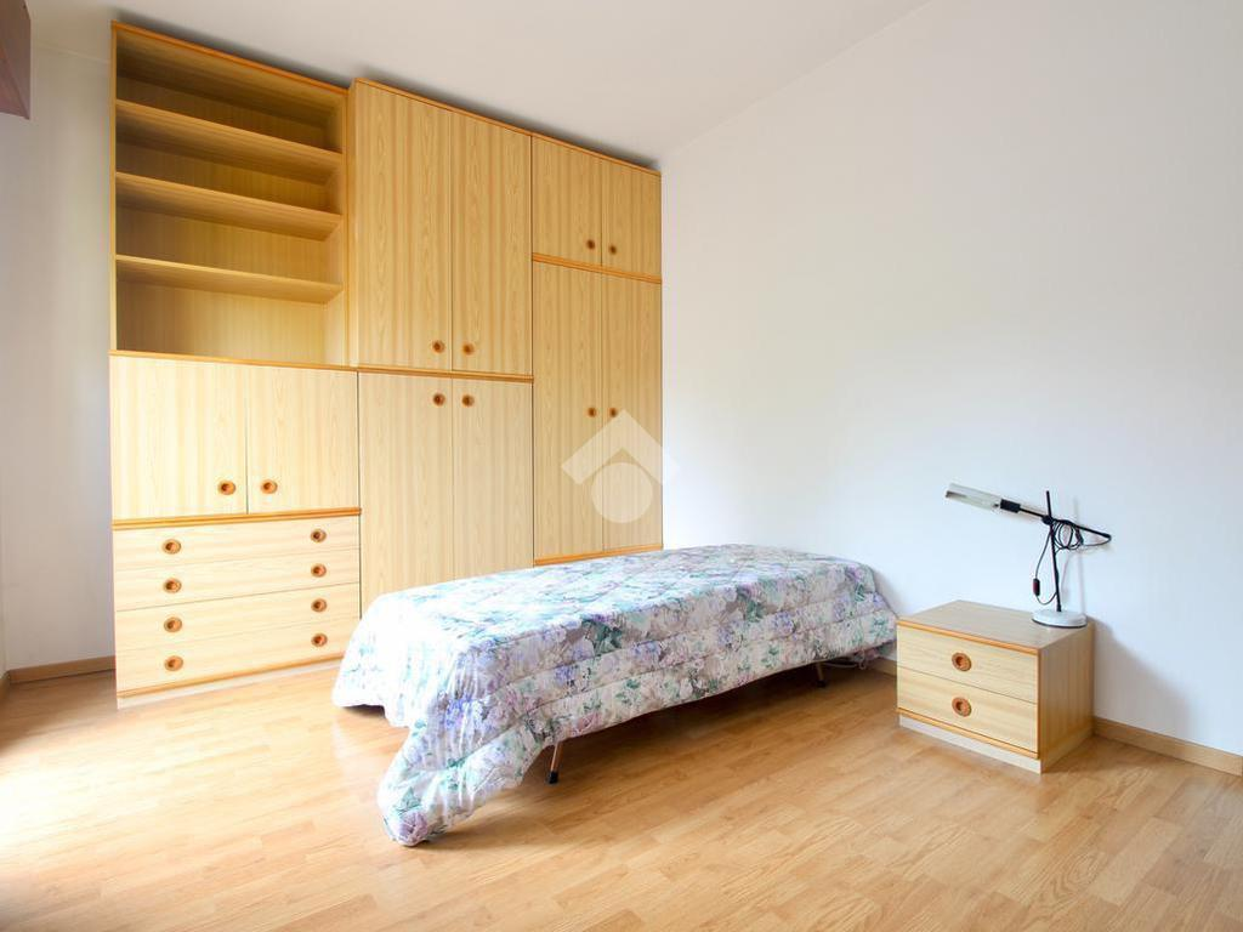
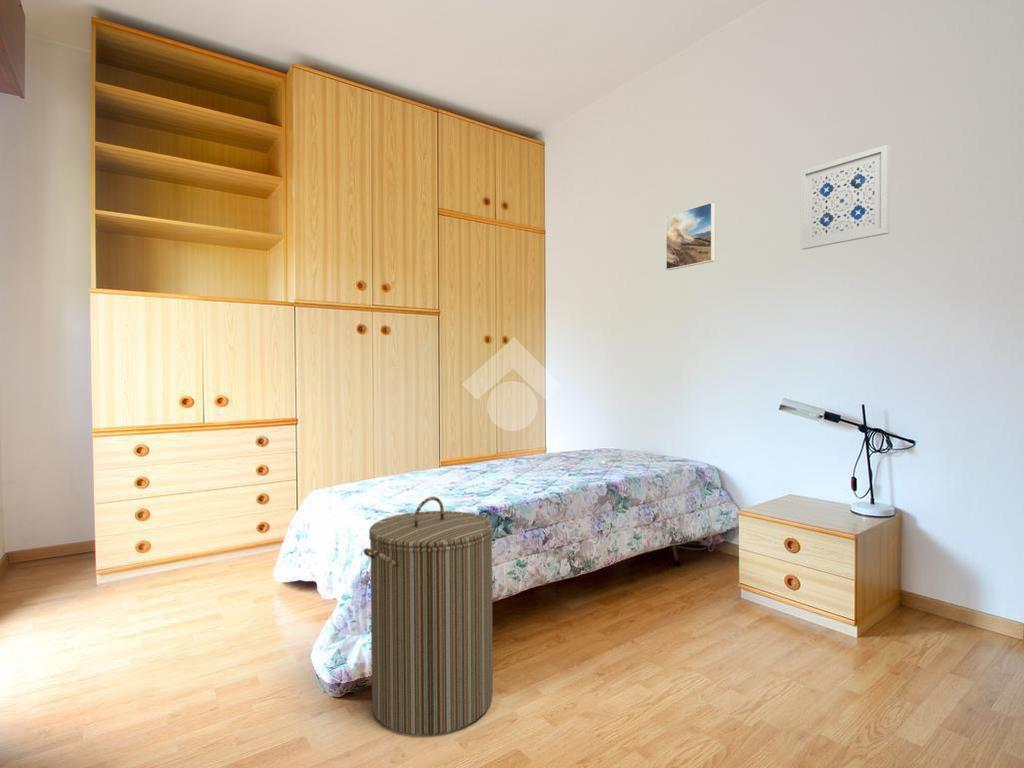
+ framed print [665,201,716,271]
+ laundry hamper [363,496,494,737]
+ wall art [800,144,891,251]
